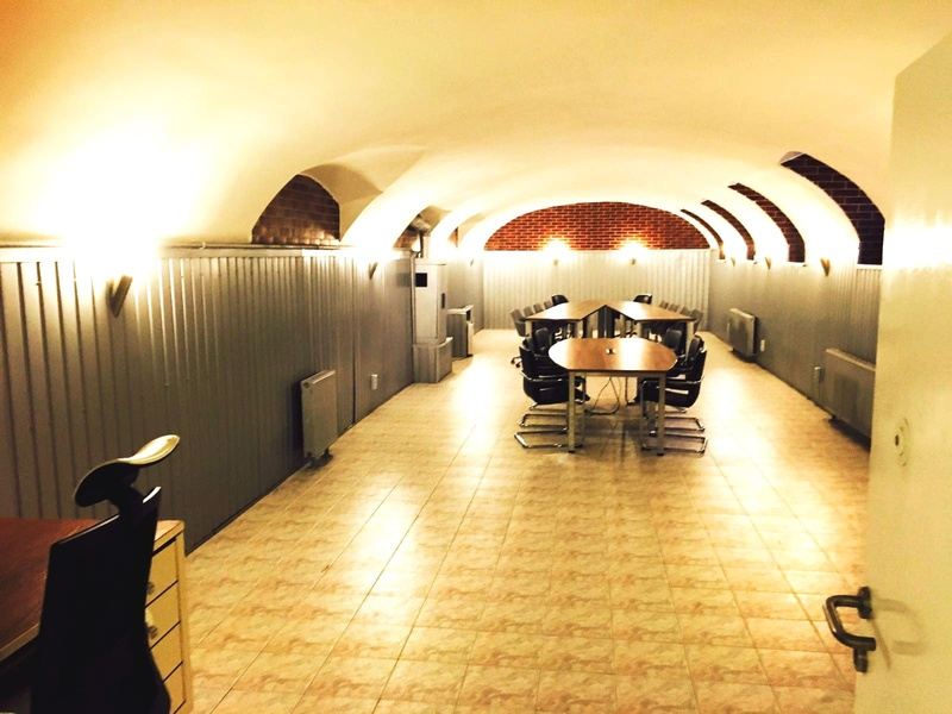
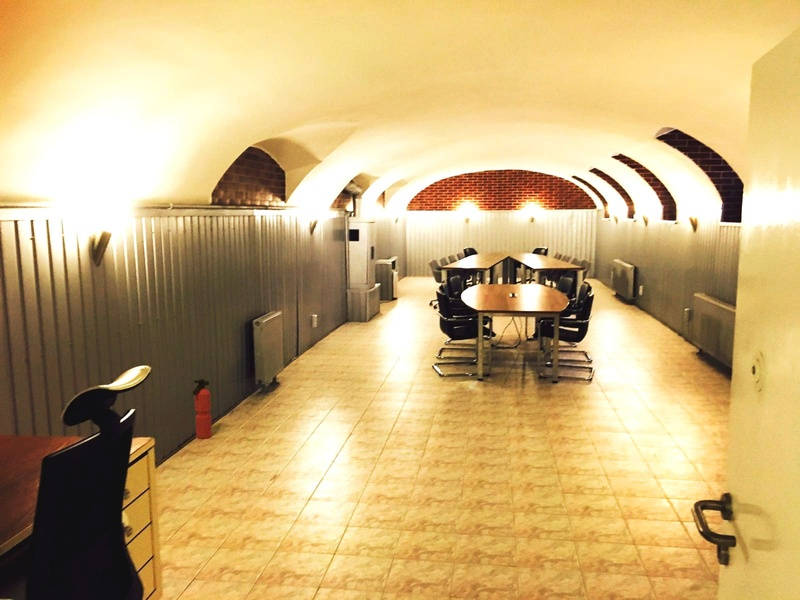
+ fire extinguisher [192,378,213,440]
